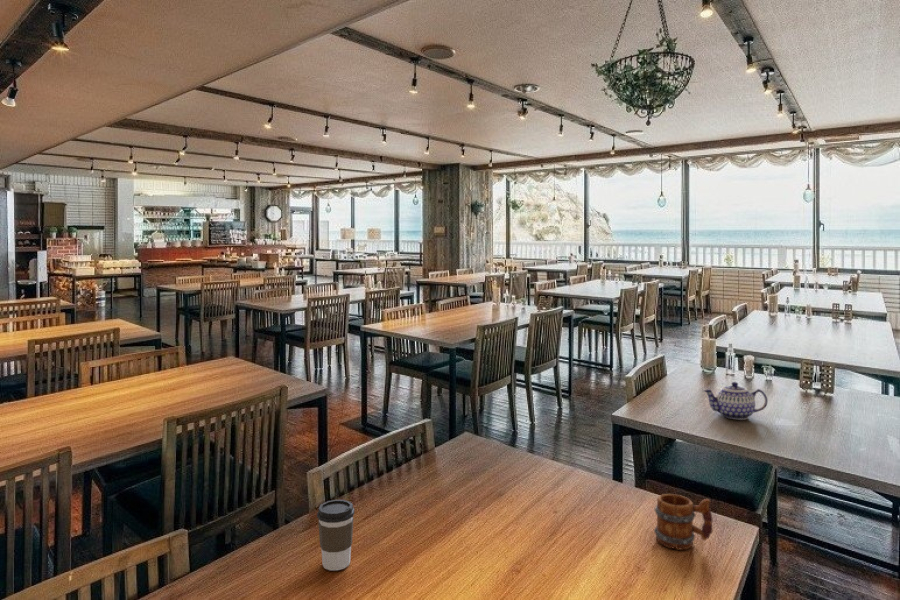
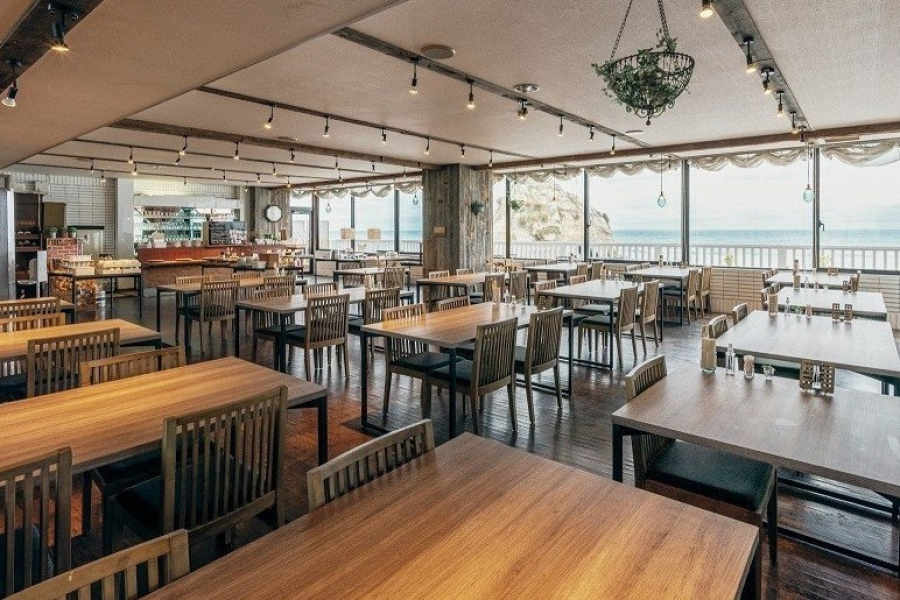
- coffee cup [316,499,355,571]
- mug [653,493,714,551]
- teapot [702,381,769,421]
